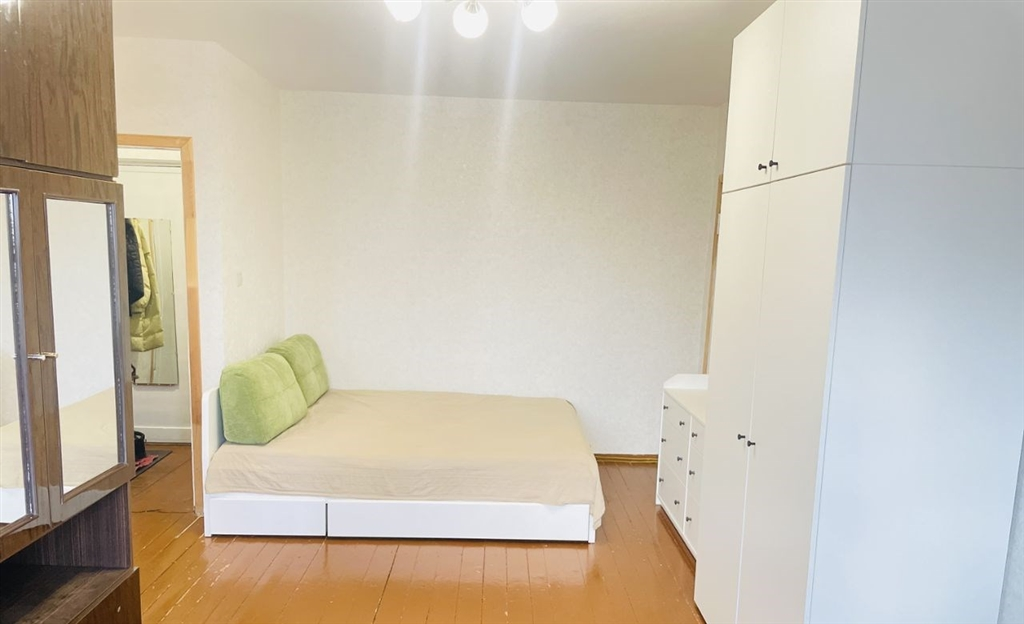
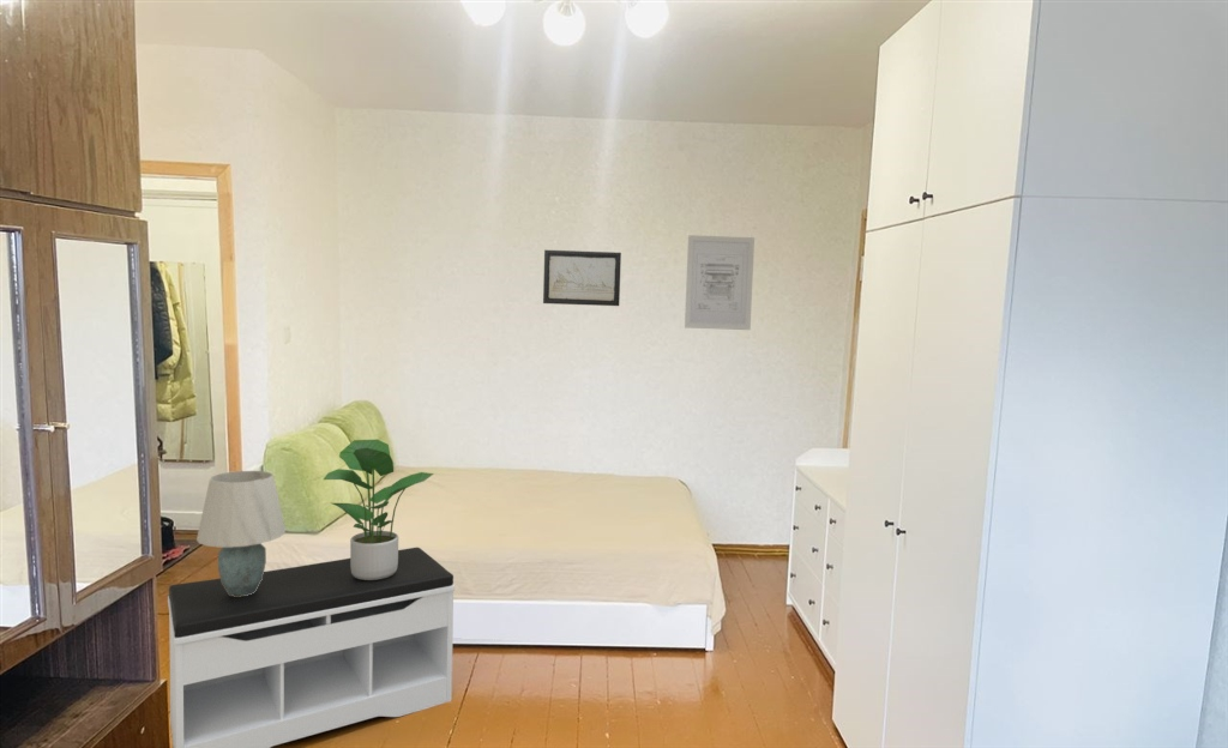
+ wall art [684,234,756,331]
+ bench [167,547,456,748]
+ potted plant [323,439,435,580]
+ wall art [542,249,622,307]
+ table lamp [195,470,287,597]
